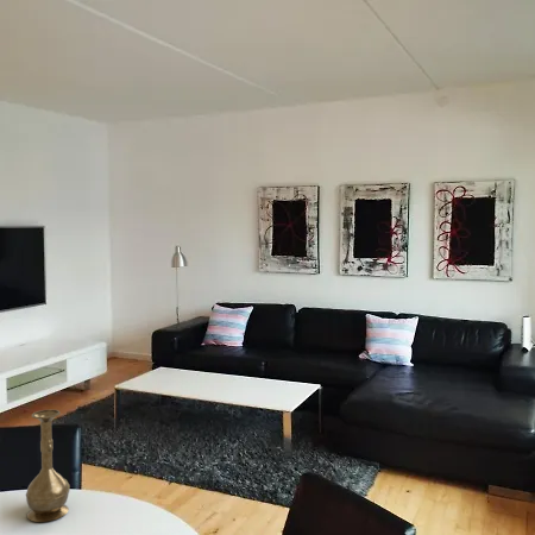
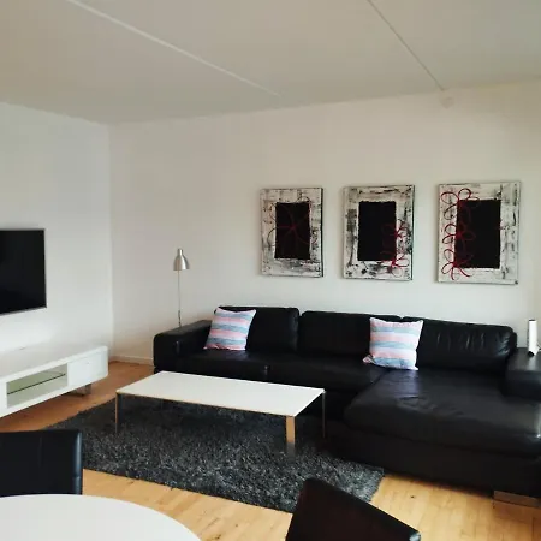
- vase [25,409,71,523]
